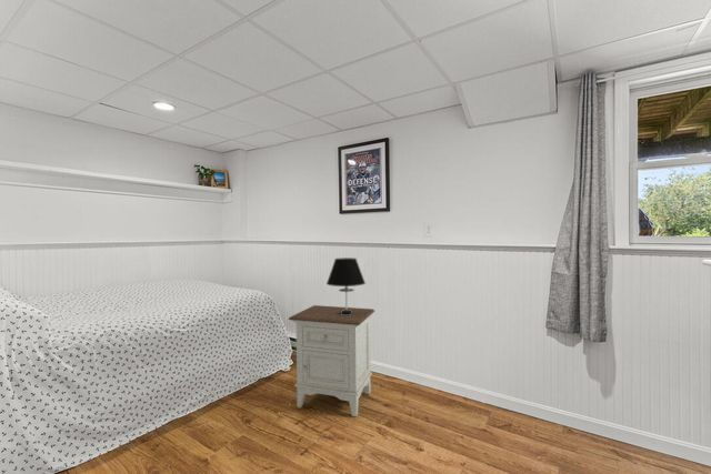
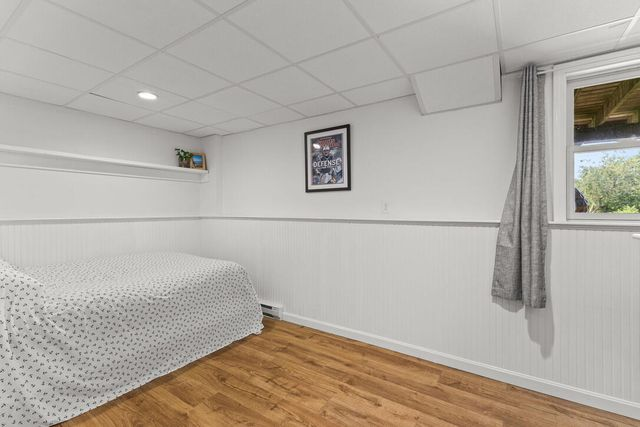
- nightstand [288,304,375,417]
- table lamp [326,256,367,315]
